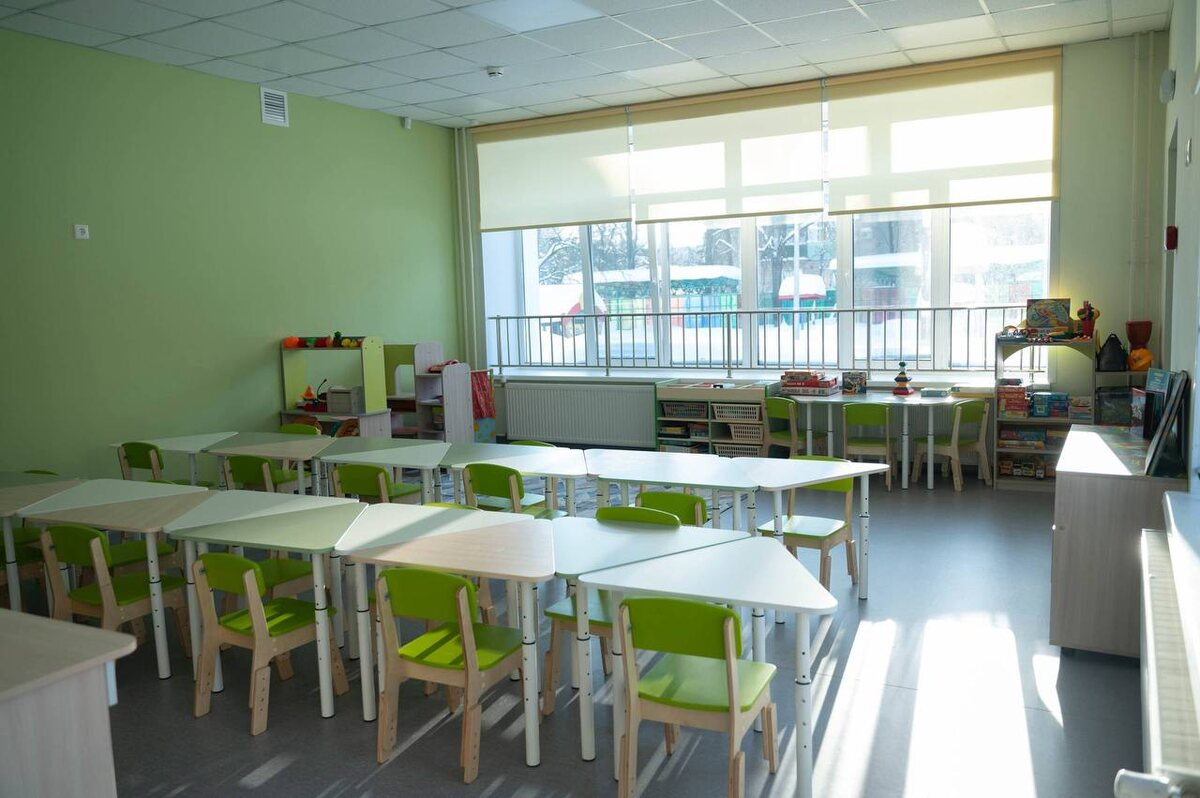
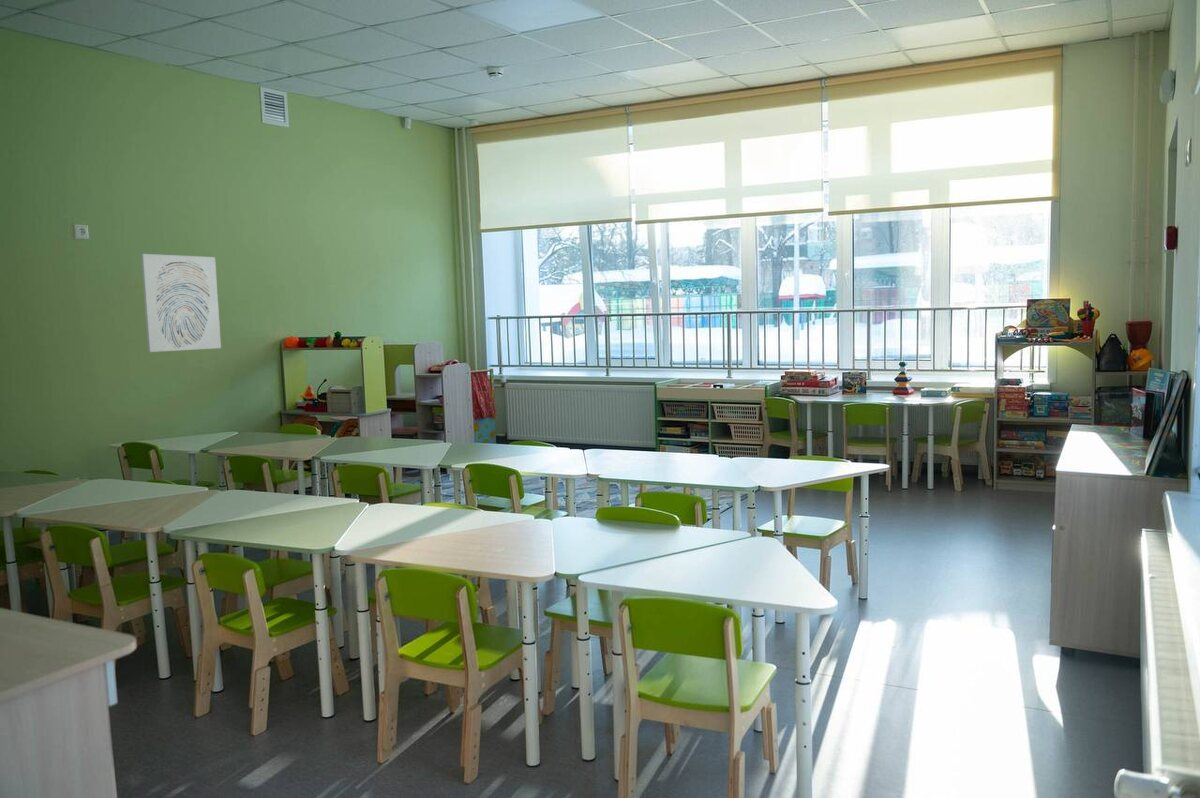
+ wall art [140,253,222,353]
